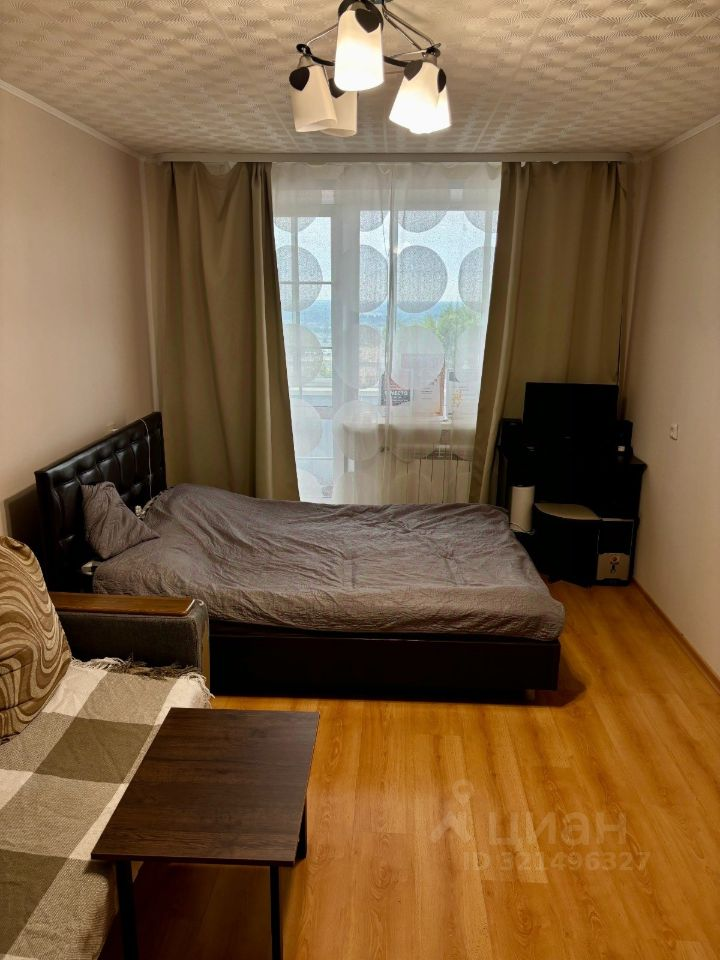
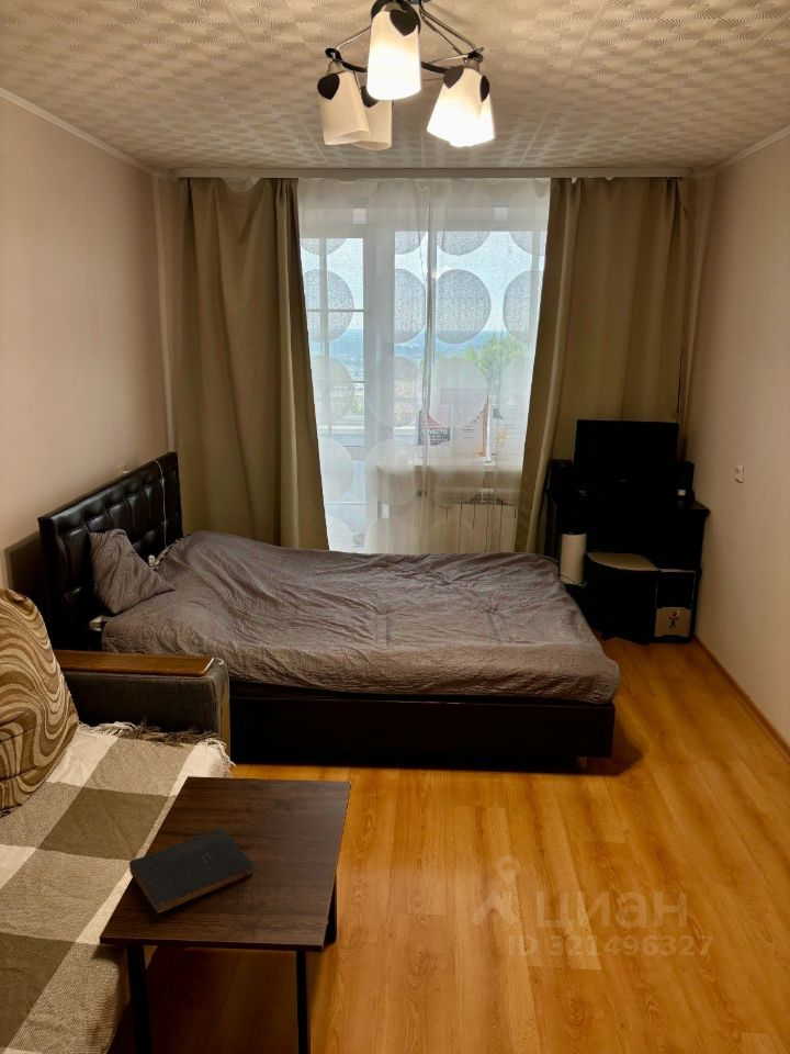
+ book [128,826,255,917]
